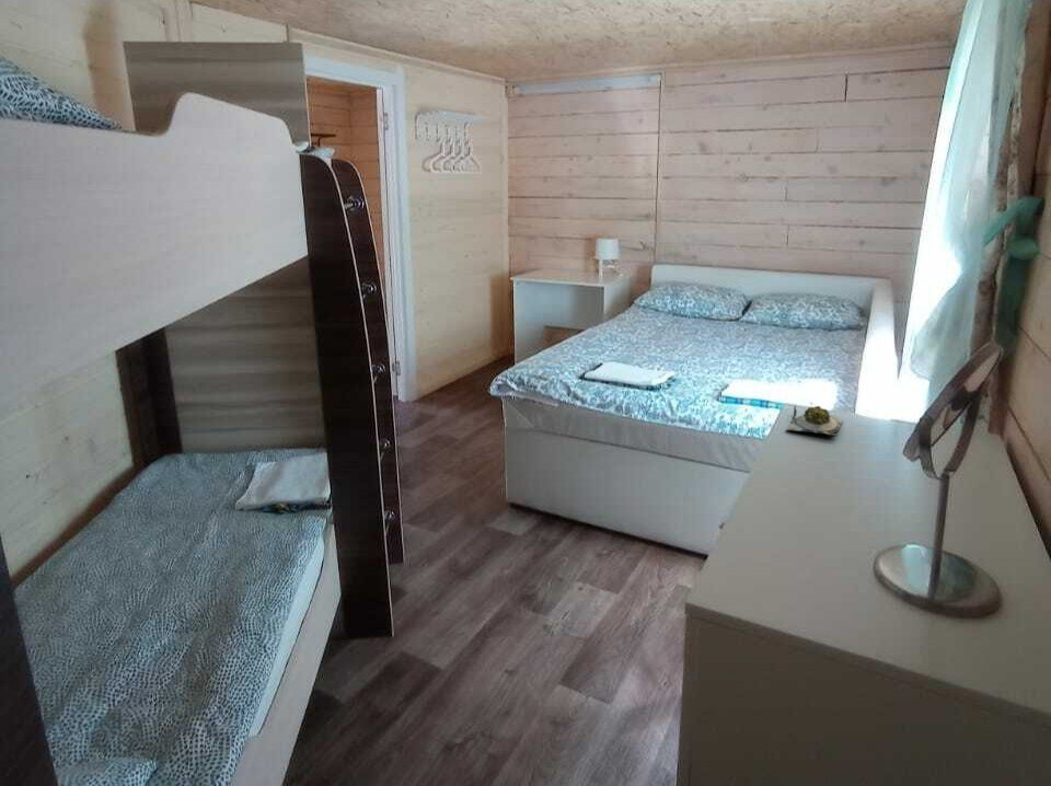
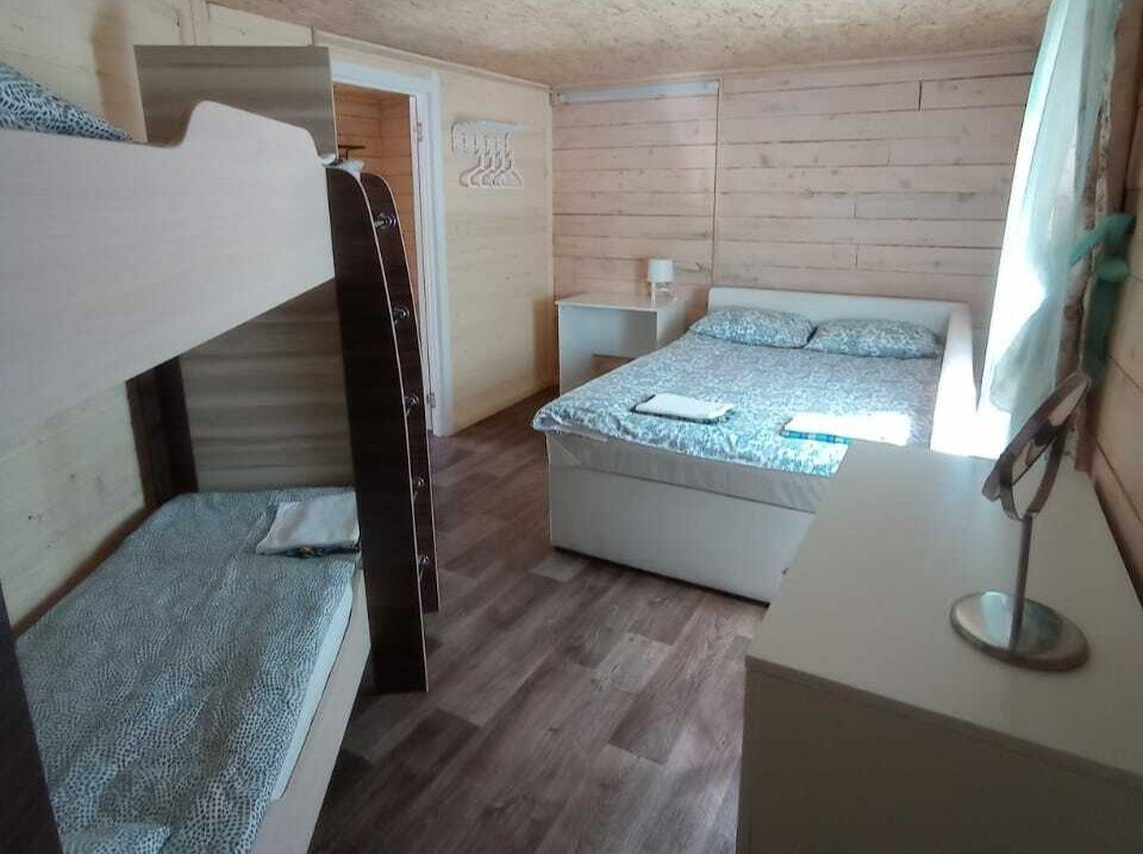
- succulent plant [786,405,844,437]
